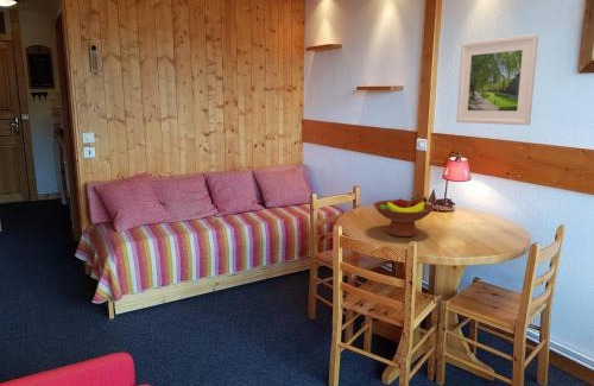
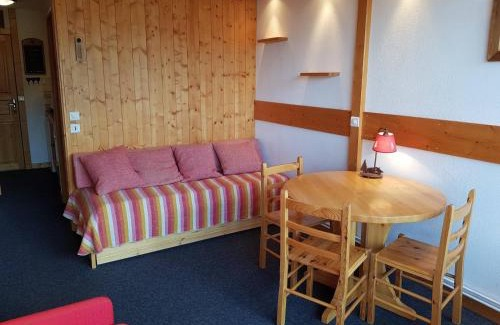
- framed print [455,32,539,126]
- fruit bowl [373,195,435,238]
